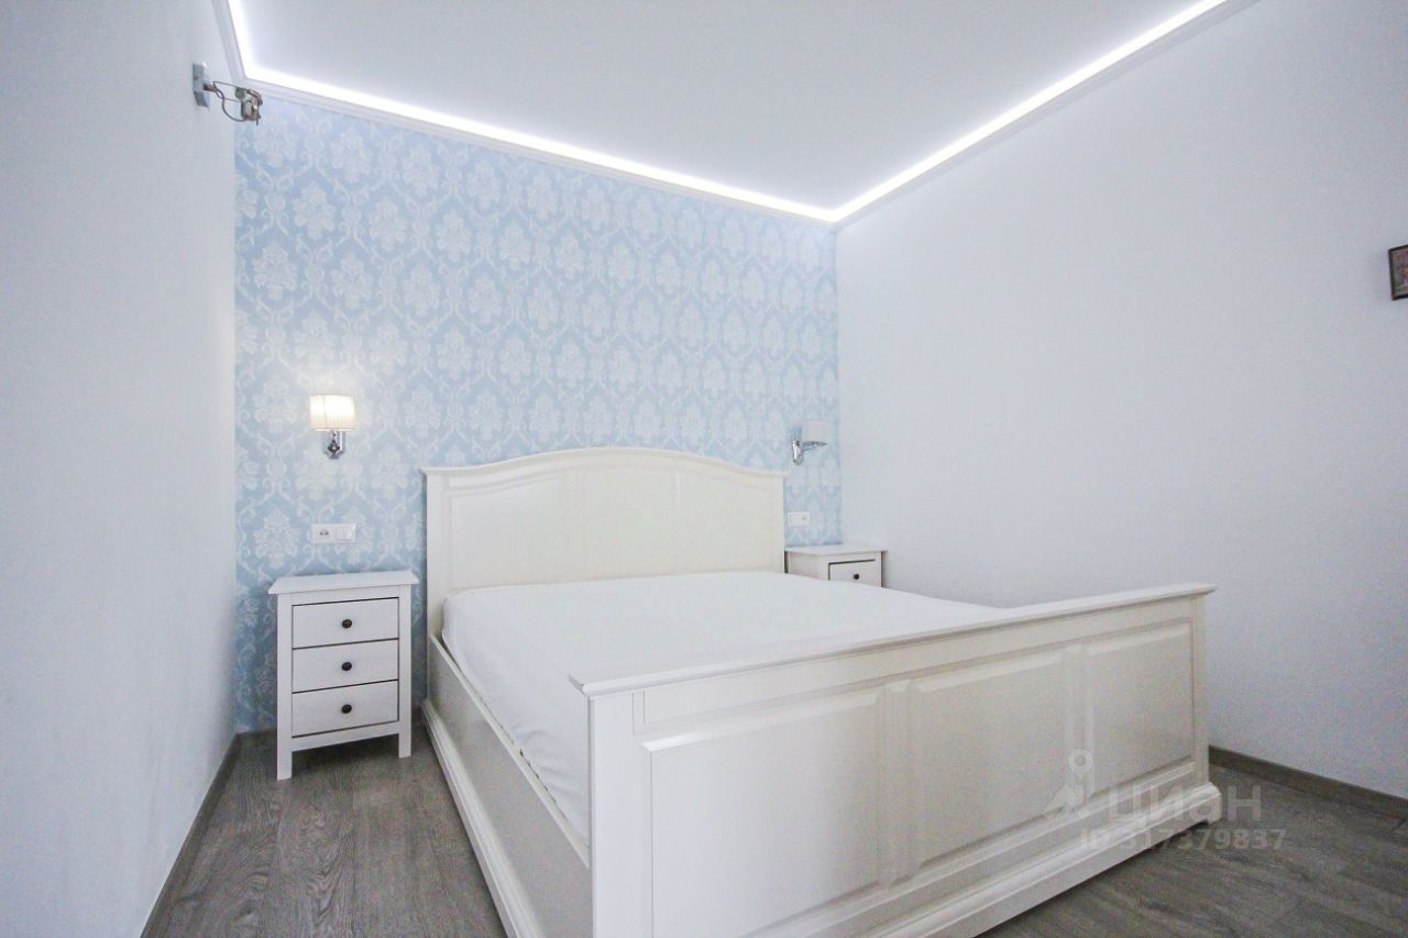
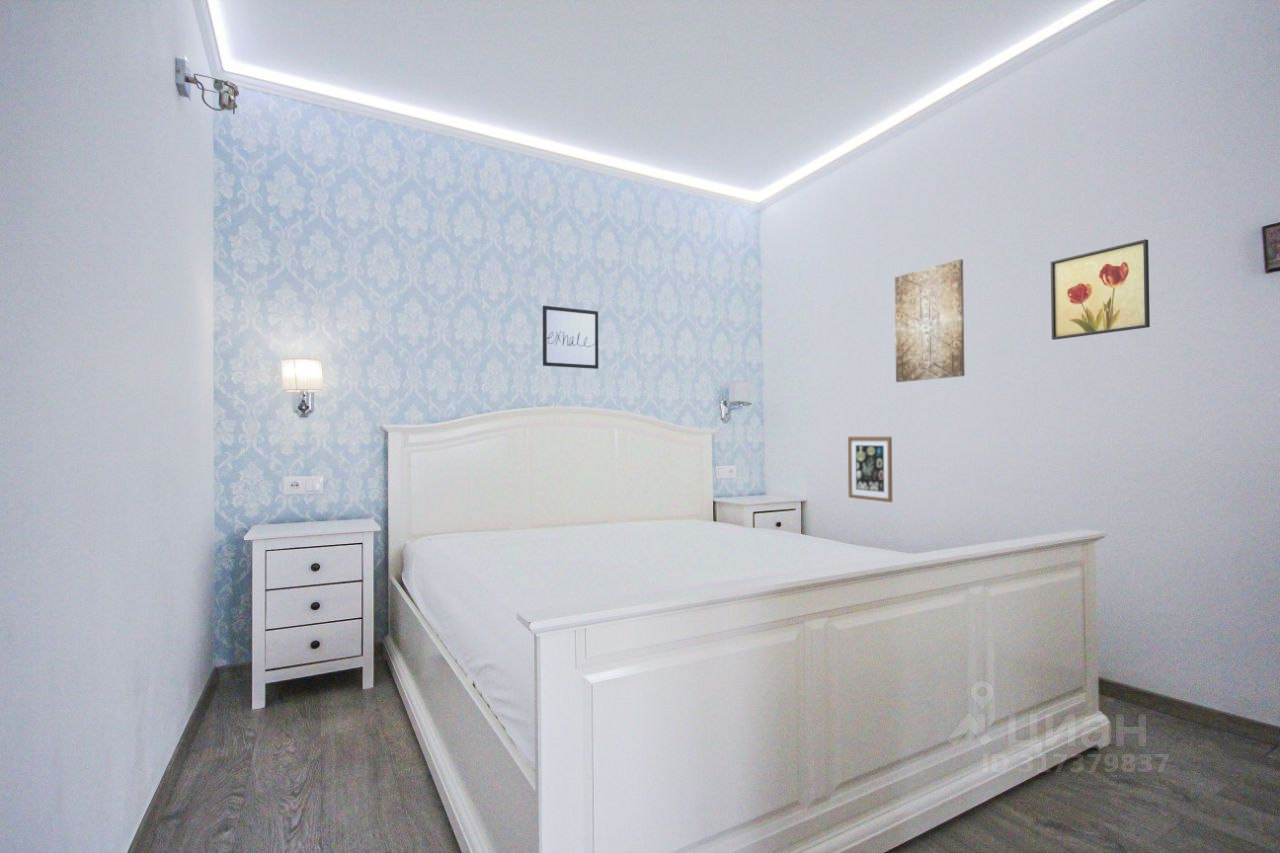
+ wall art [1050,238,1151,341]
+ wall art [847,436,893,503]
+ wall art [542,305,599,370]
+ wall art [894,258,965,383]
